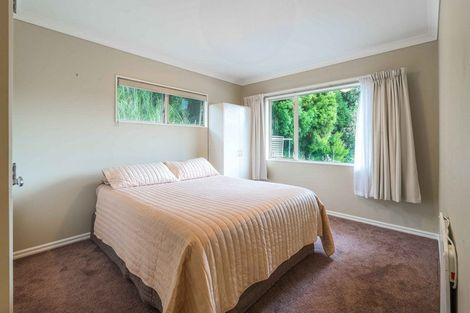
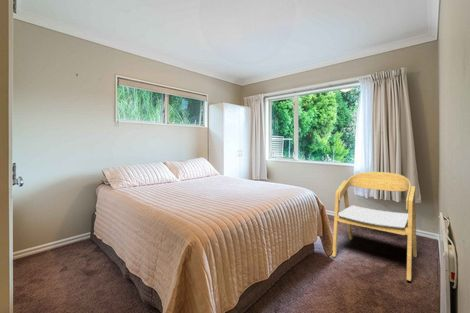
+ armchair [331,171,418,282]
